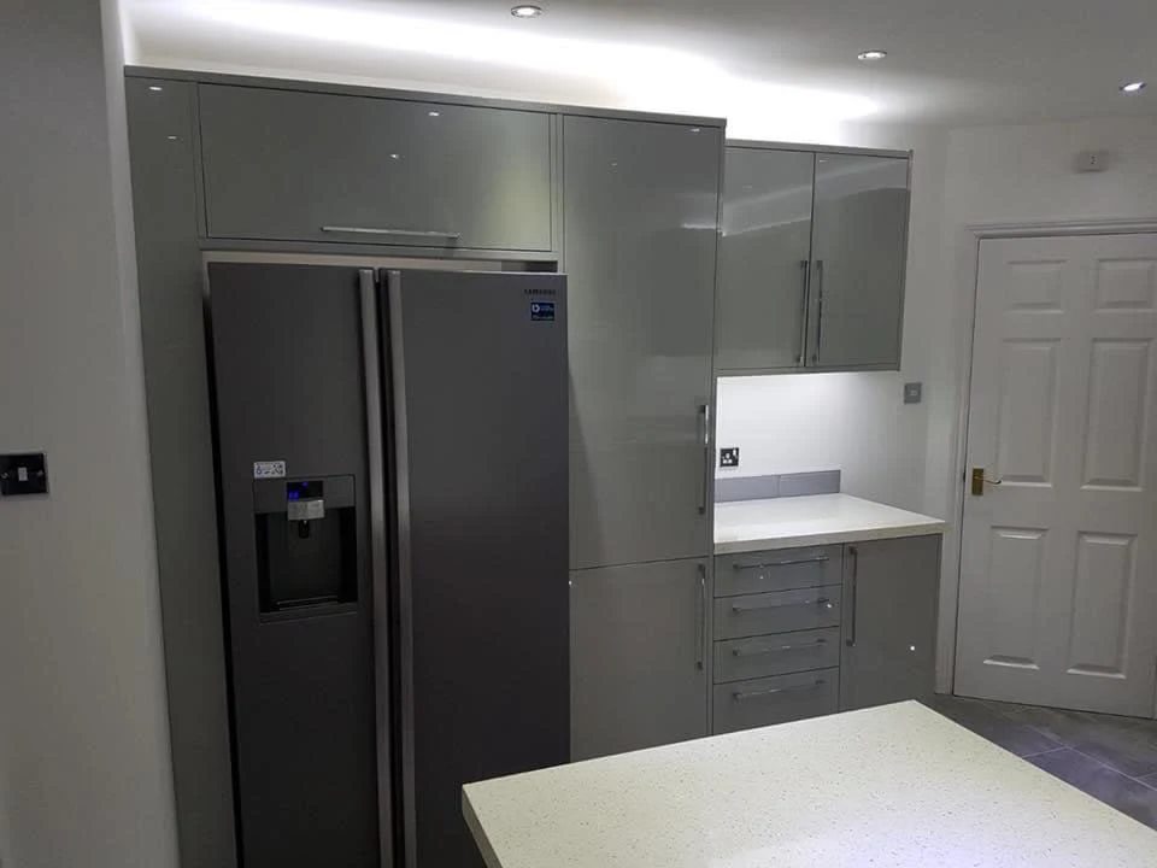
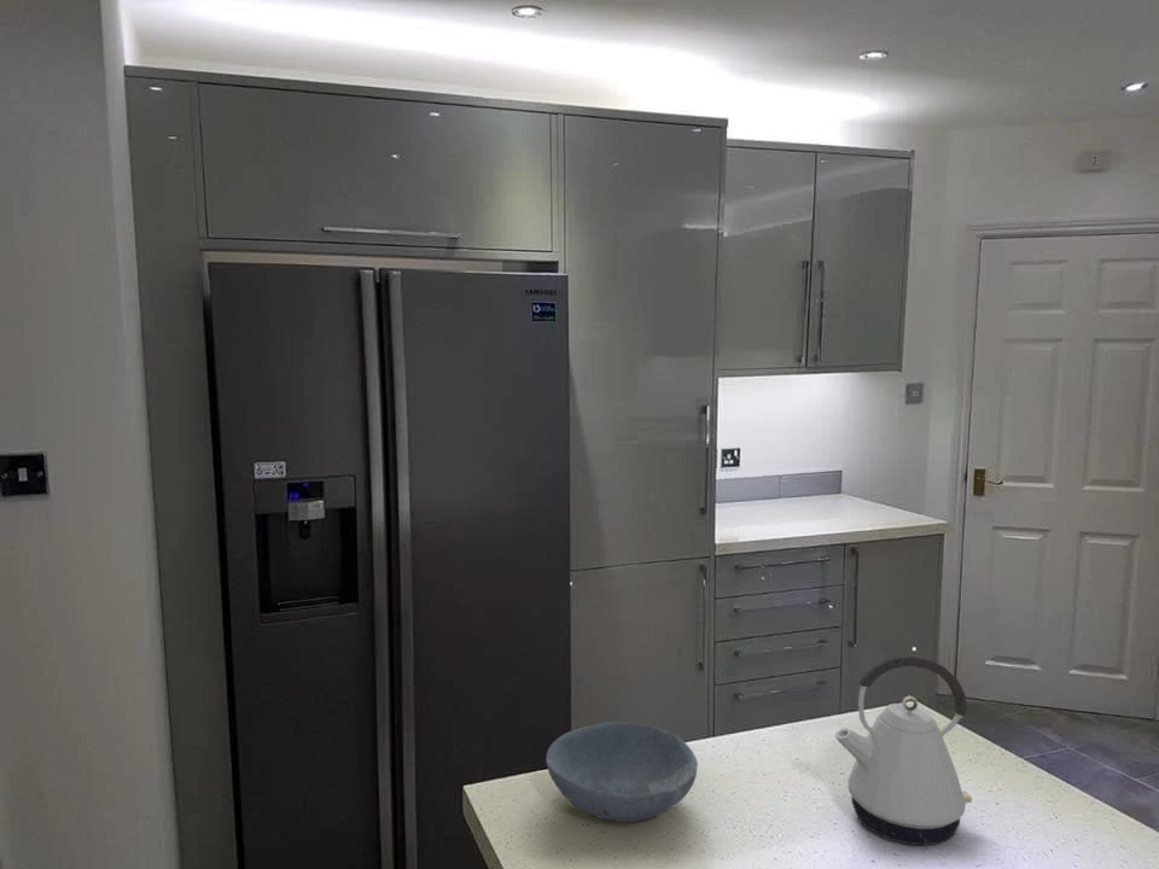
+ kettle [834,654,973,846]
+ bowl [544,721,699,823]
